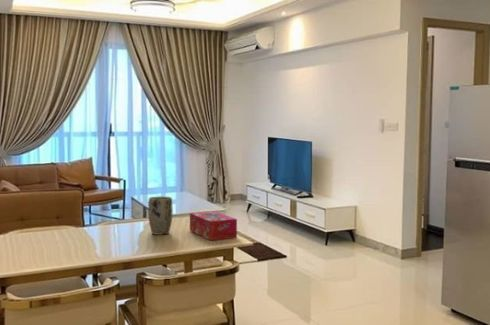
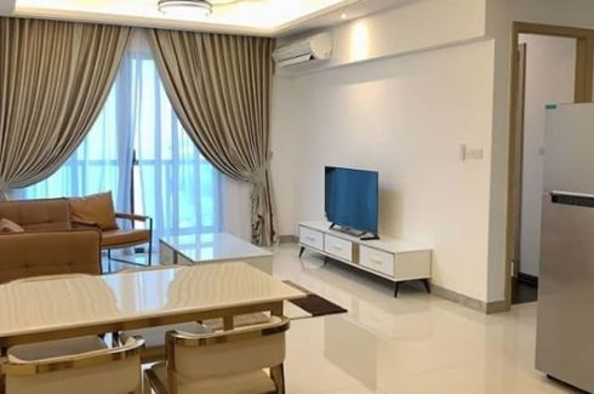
- tissue box [189,210,238,241]
- plant pot [147,195,174,236]
